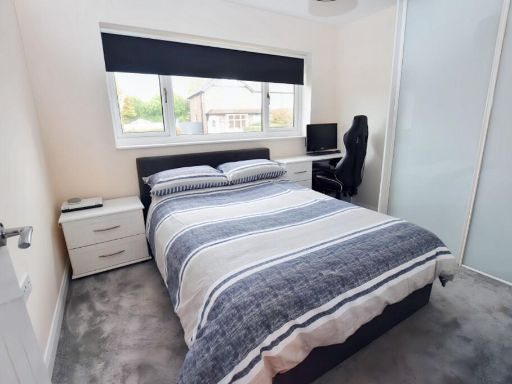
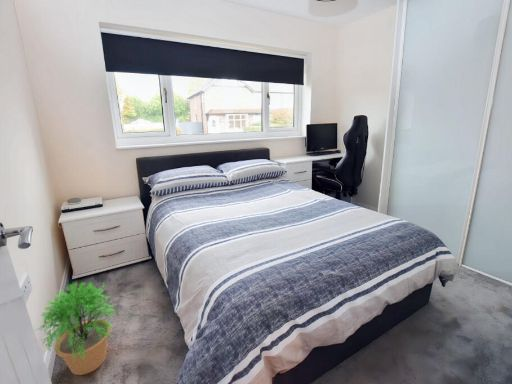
+ potted plant [34,280,117,376]
